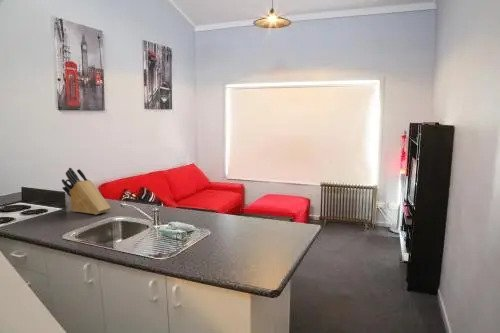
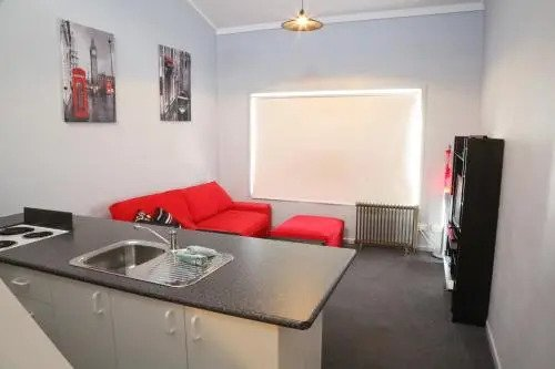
- knife block [61,167,112,216]
